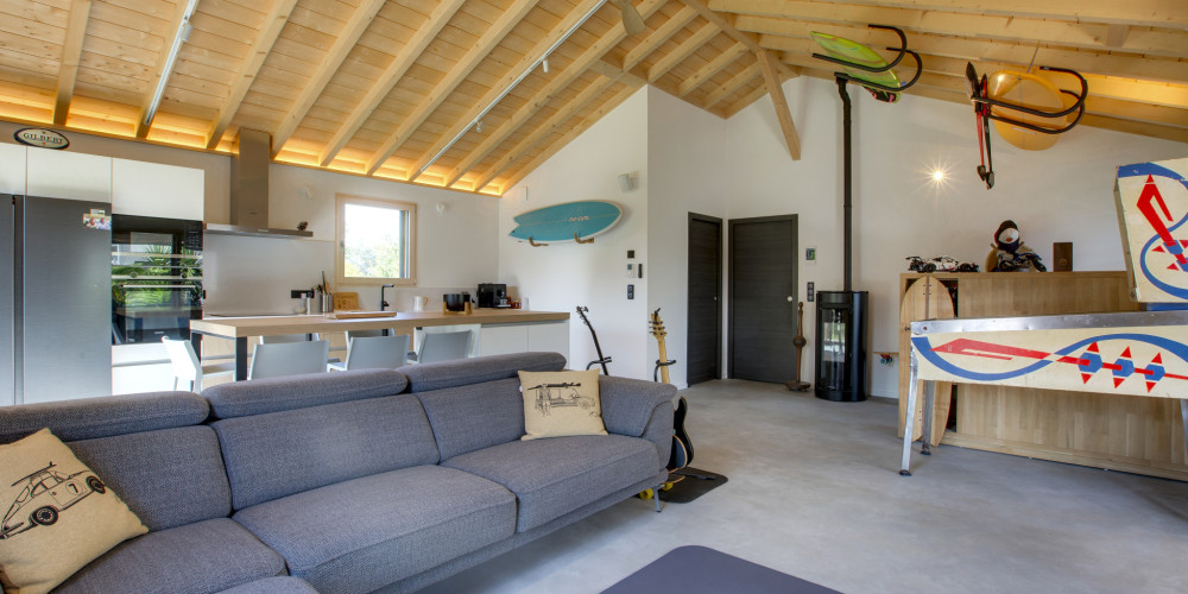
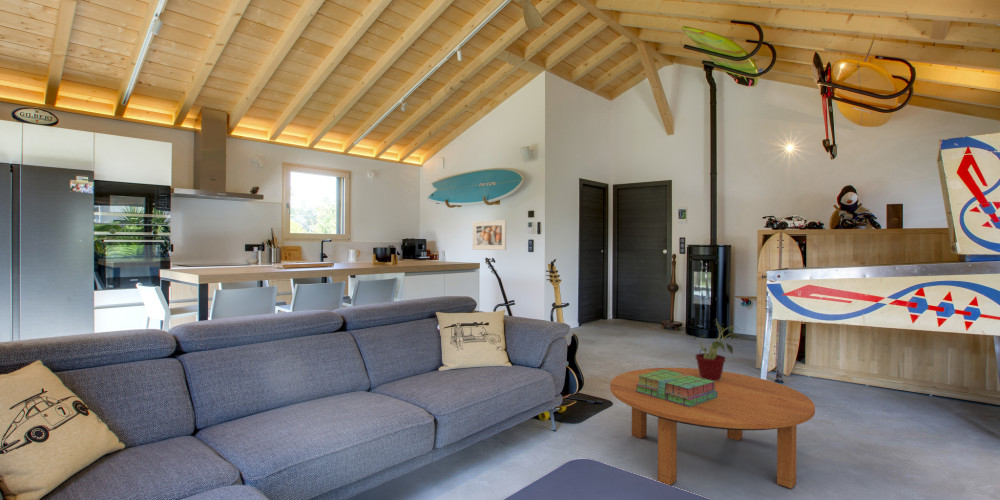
+ coffee table [609,367,816,490]
+ stack of books [635,369,717,407]
+ potted plant [690,318,741,381]
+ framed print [472,219,507,251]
